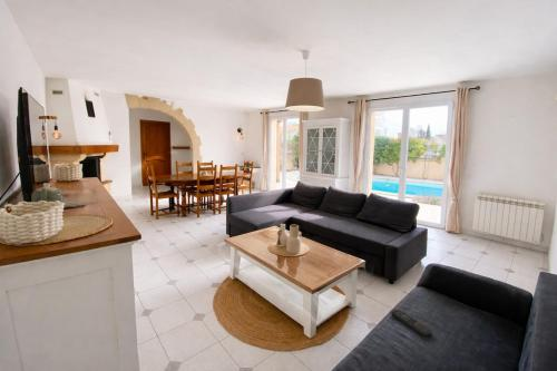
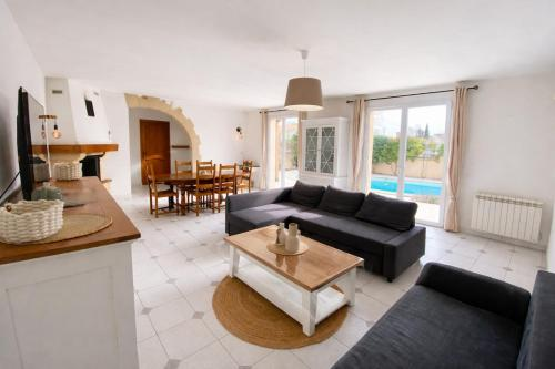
- remote control [391,309,432,336]
